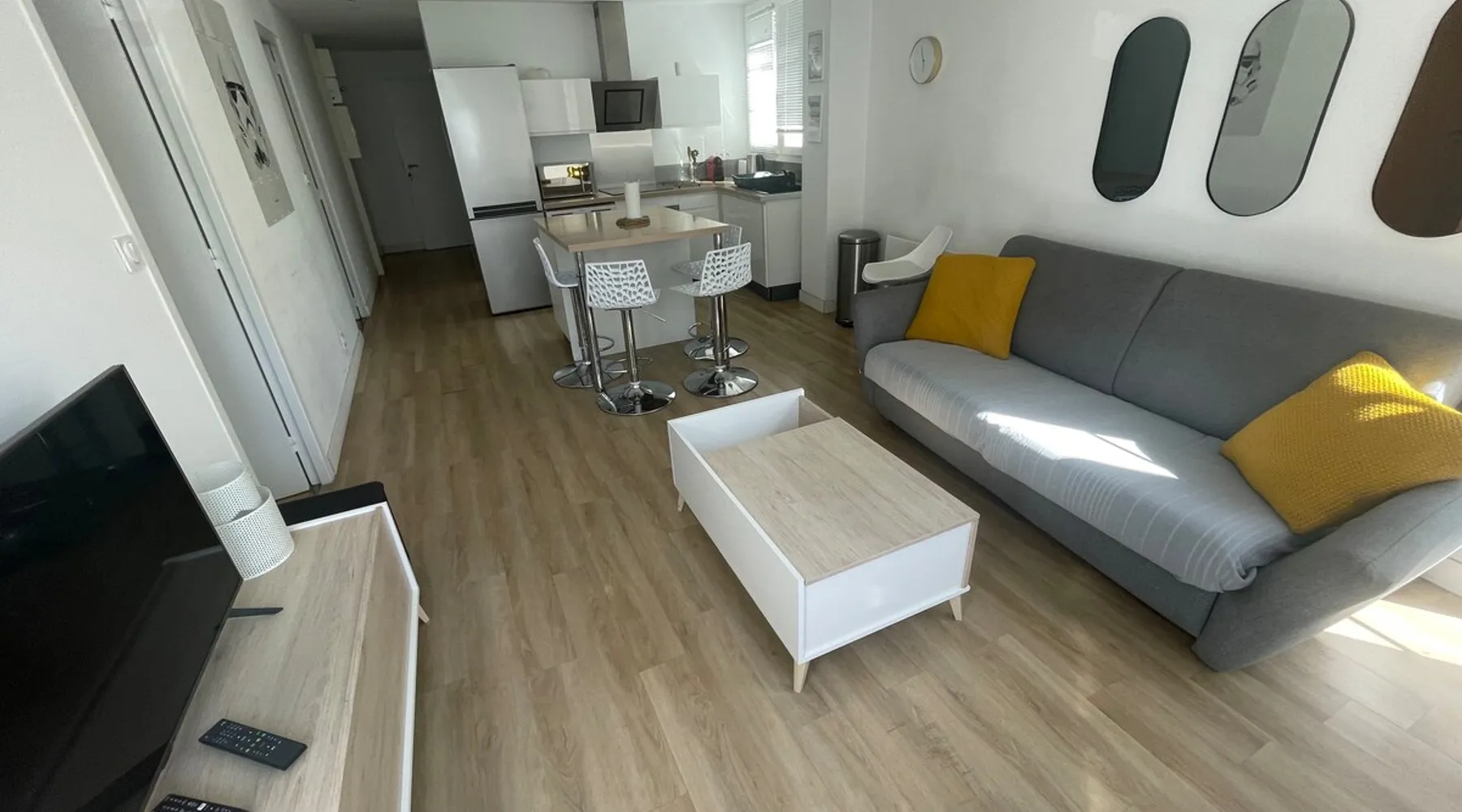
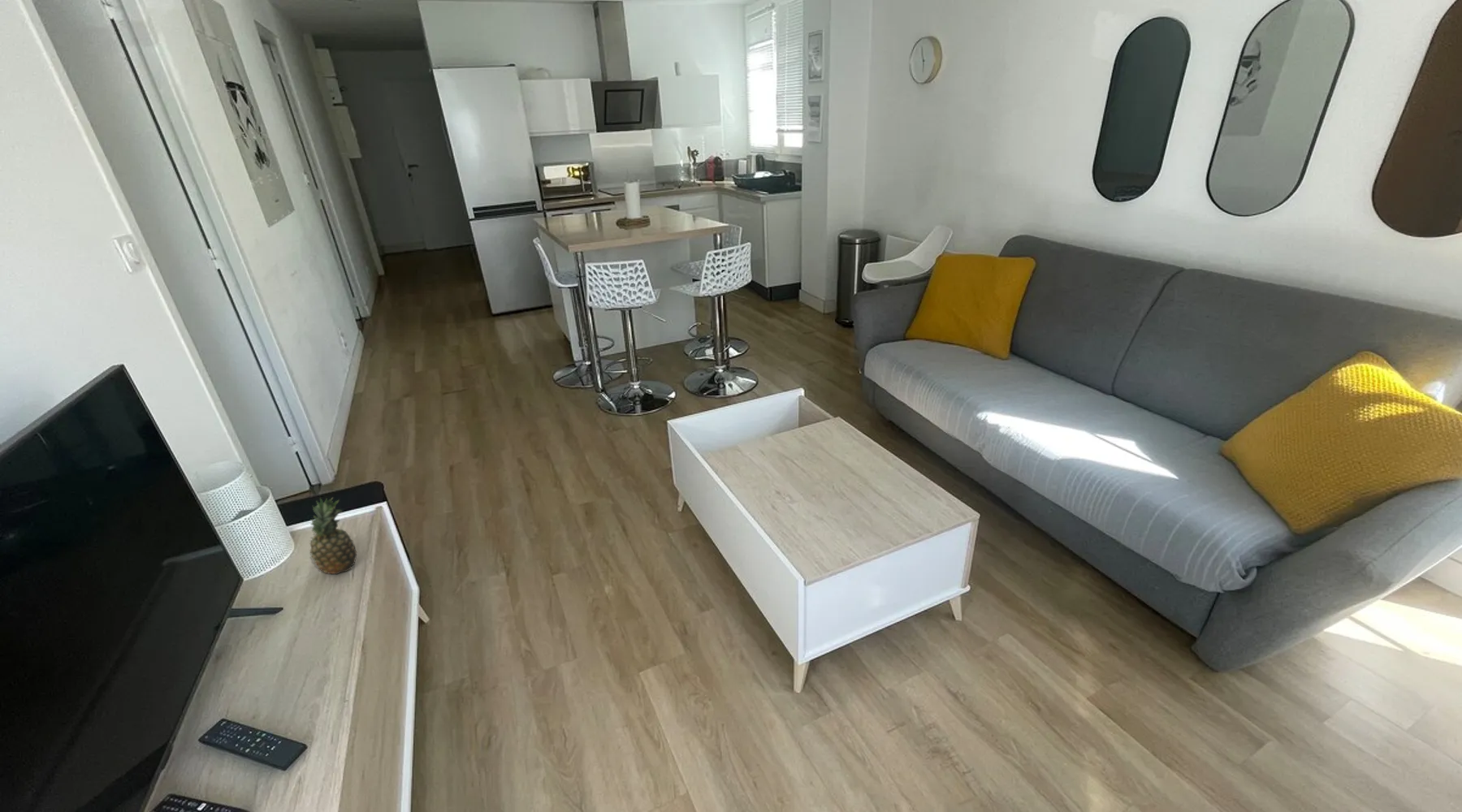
+ fruit [309,497,358,575]
